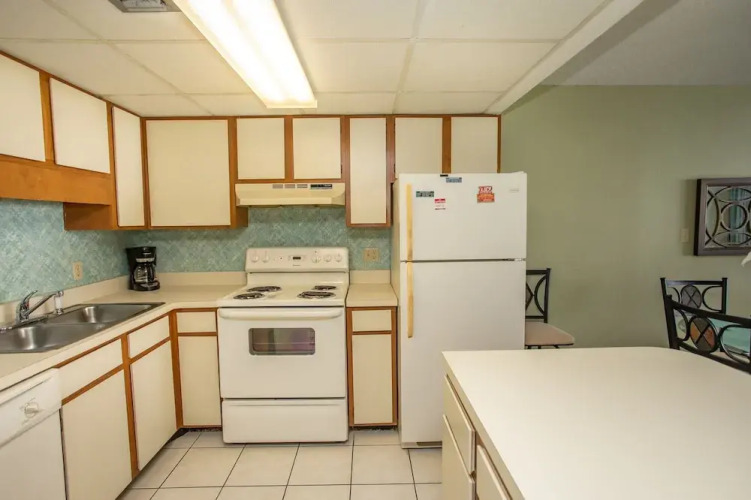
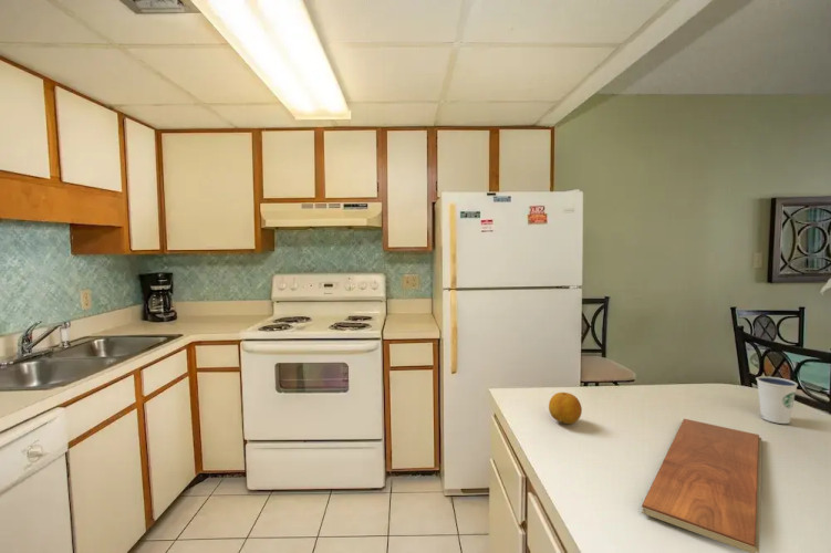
+ dixie cup [755,375,799,425]
+ chopping board [641,418,762,553]
+ fruit [548,392,583,425]
